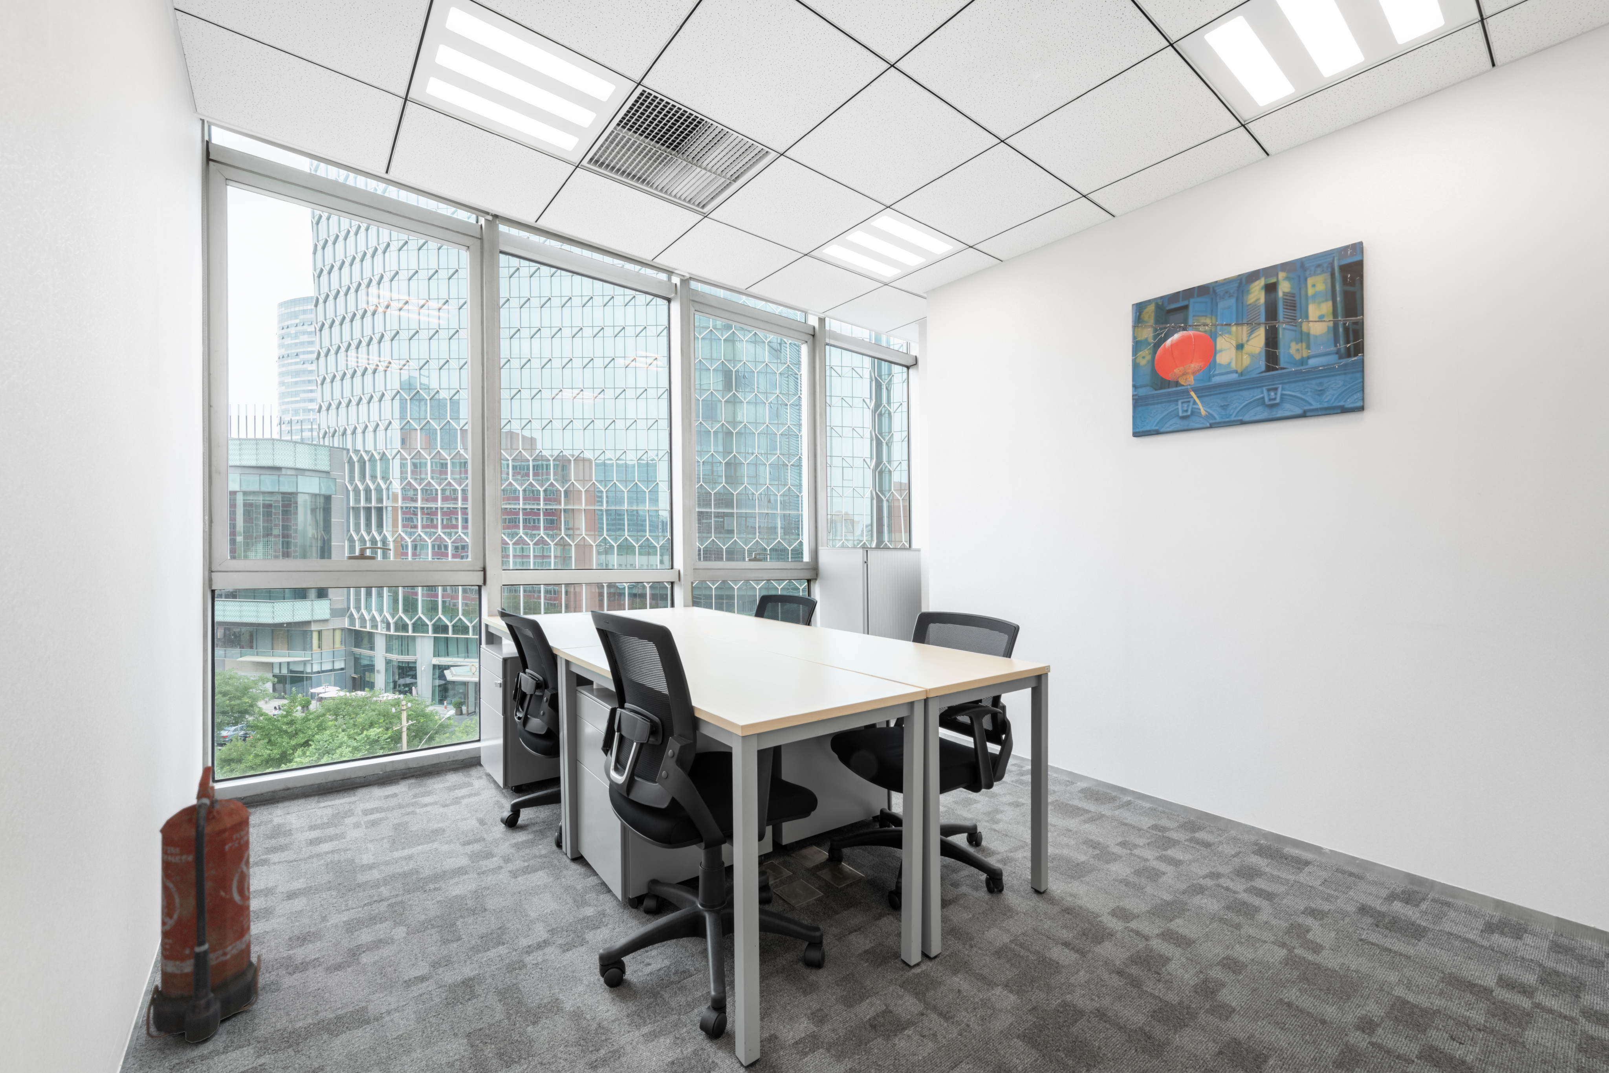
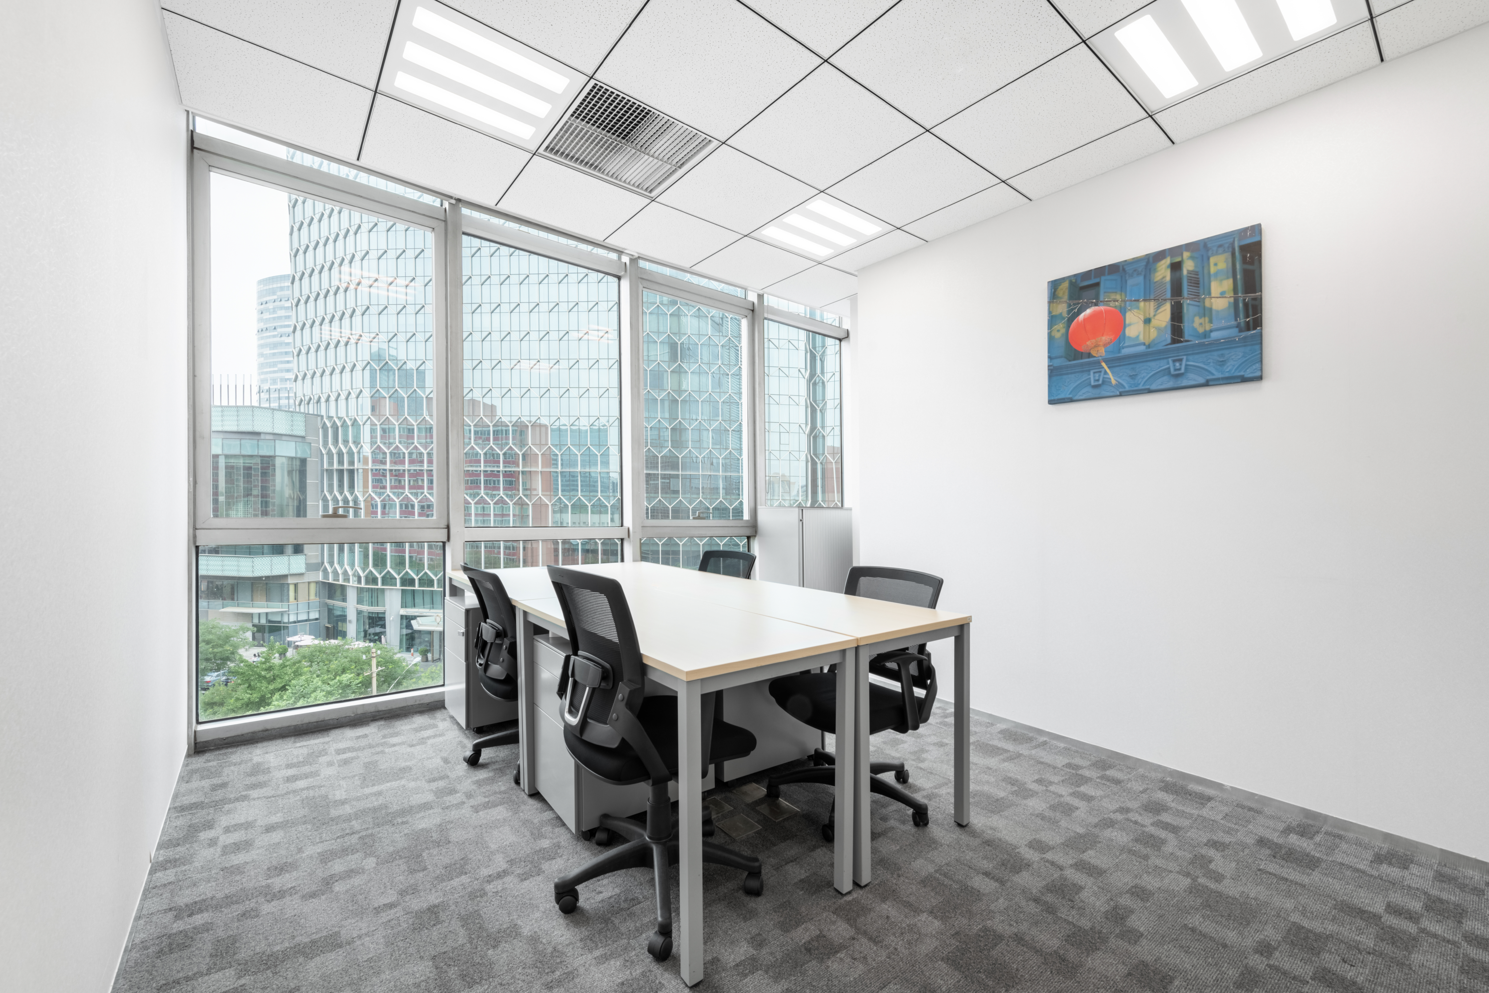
- fire extinguisher [145,765,262,1044]
